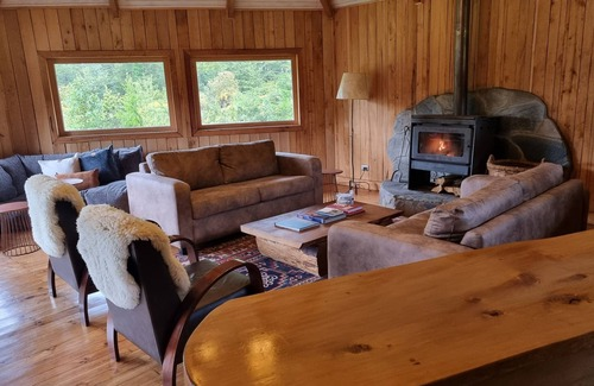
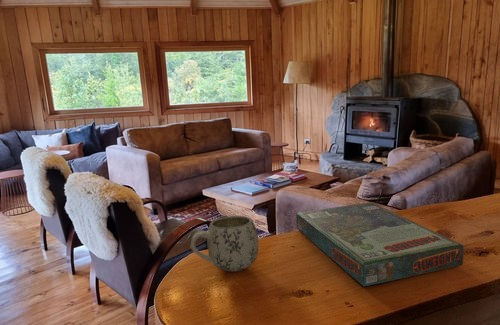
+ board game [295,201,465,287]
+ mug [189,215,260,273]
